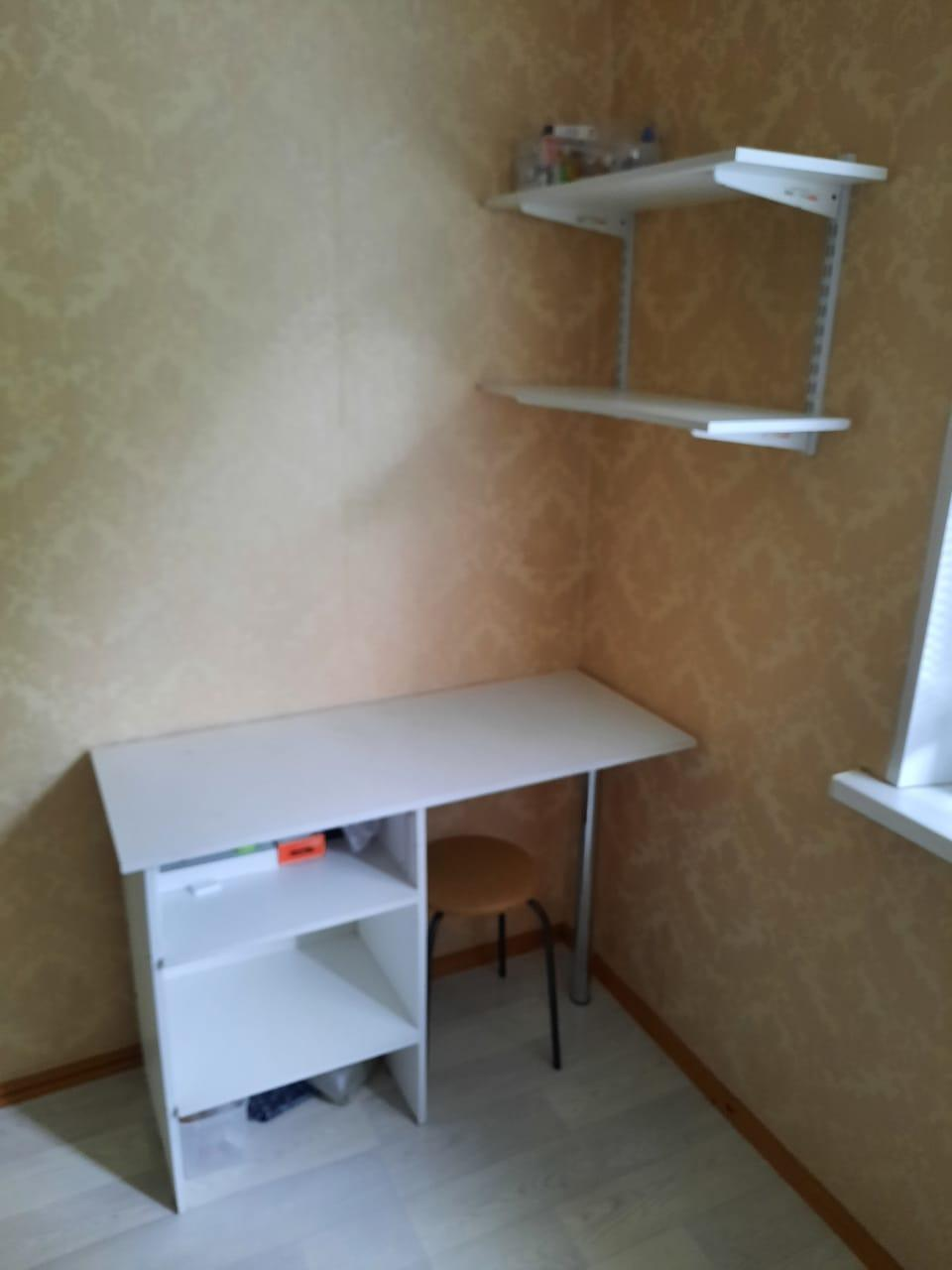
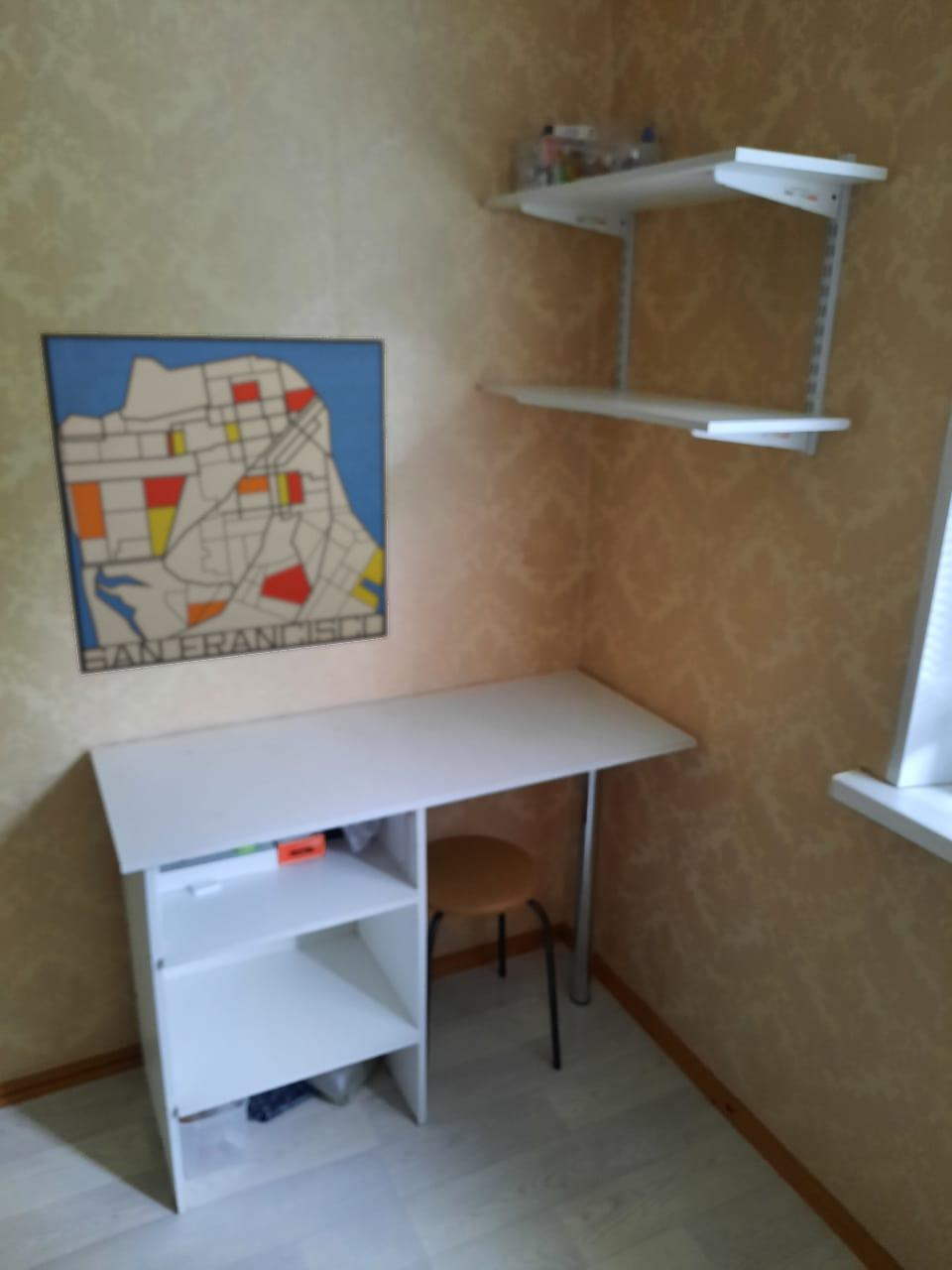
+ wall art [39,331,389,676]
